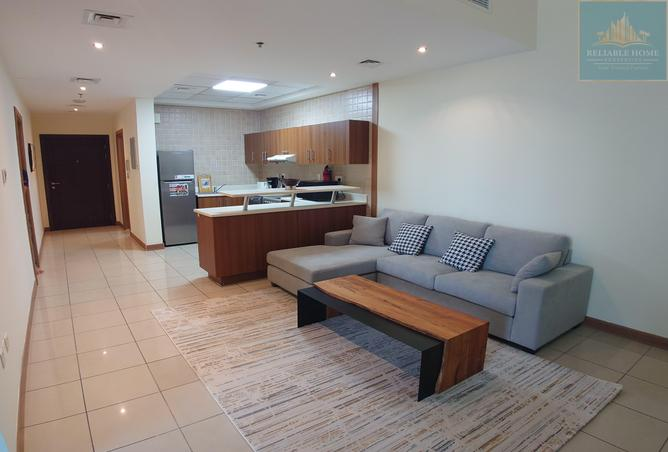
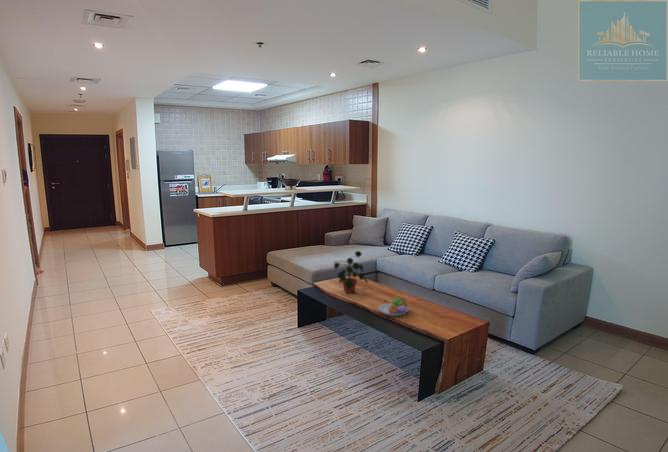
+ potted plant [333,250,368,294]
+ fruit bowl [377,297,410,317]
